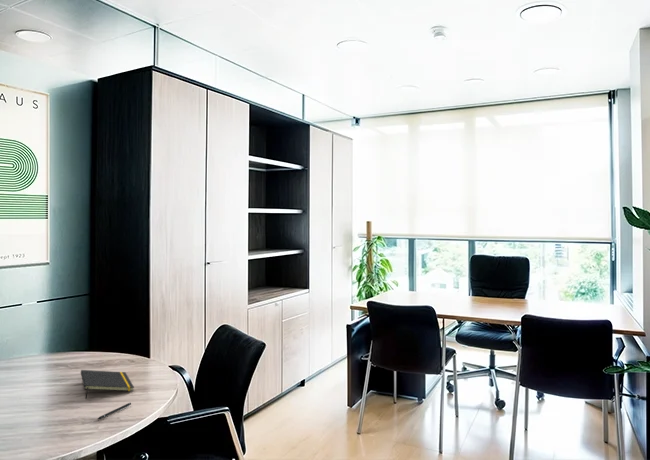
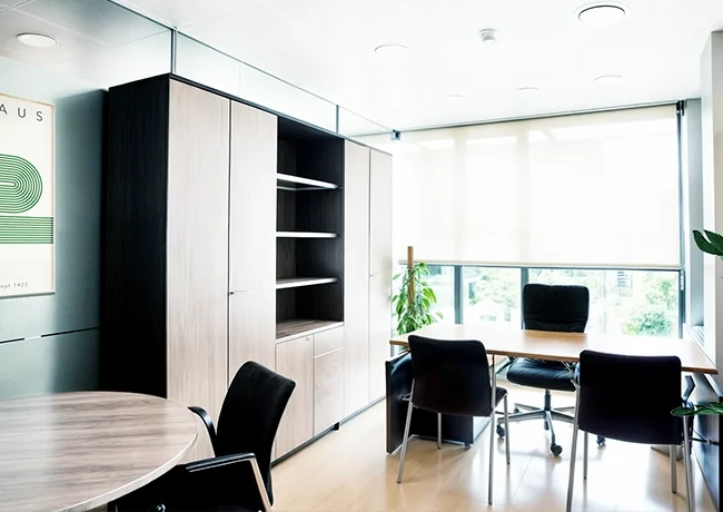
- notepad [80,369,135,400]
- pen [97,402,132,420]
